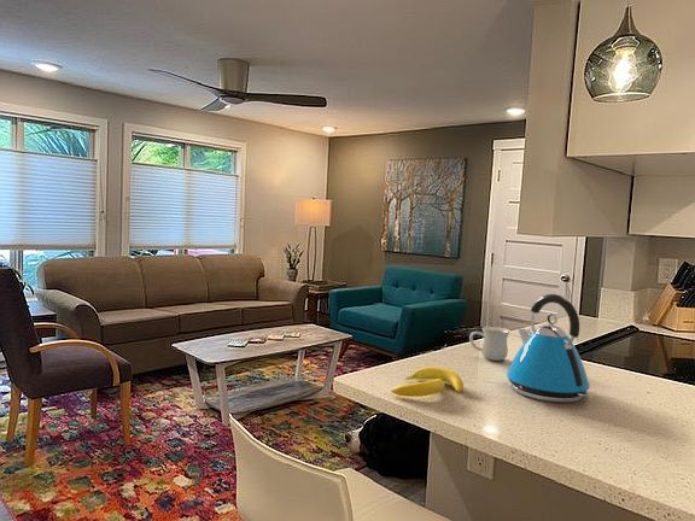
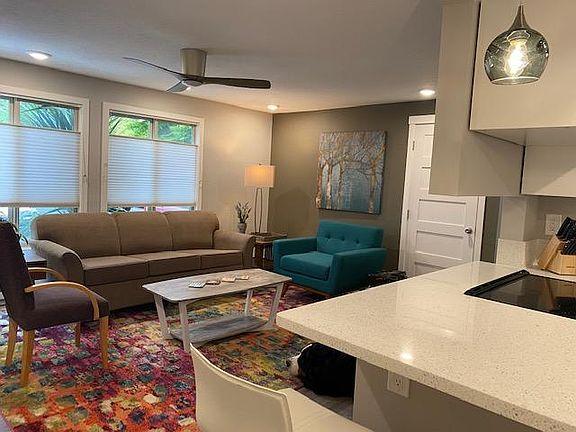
- mug [468,326,512,362]
- banana [390,365,465,398]
- kettle [506,293,591,404]
